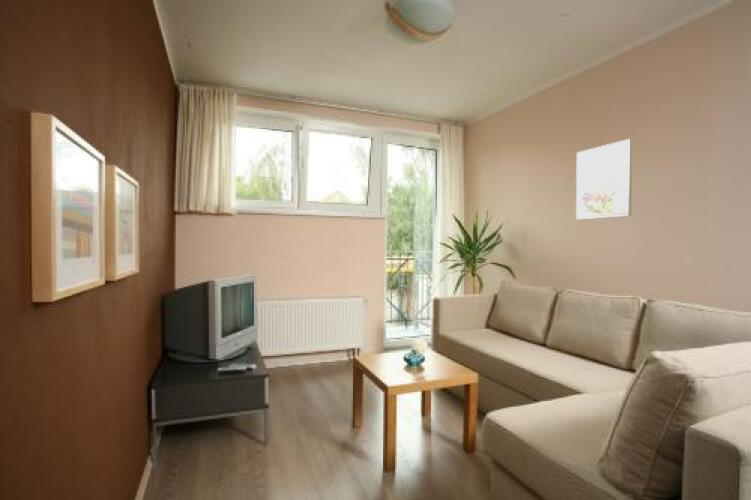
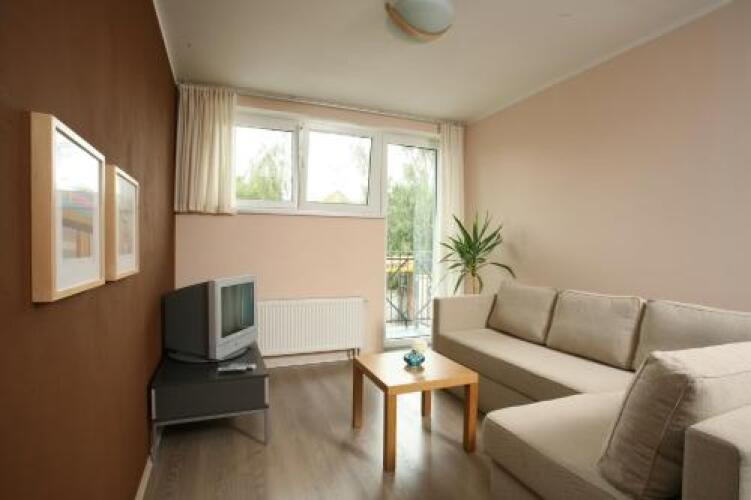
- wall art [575,138,634,221]
